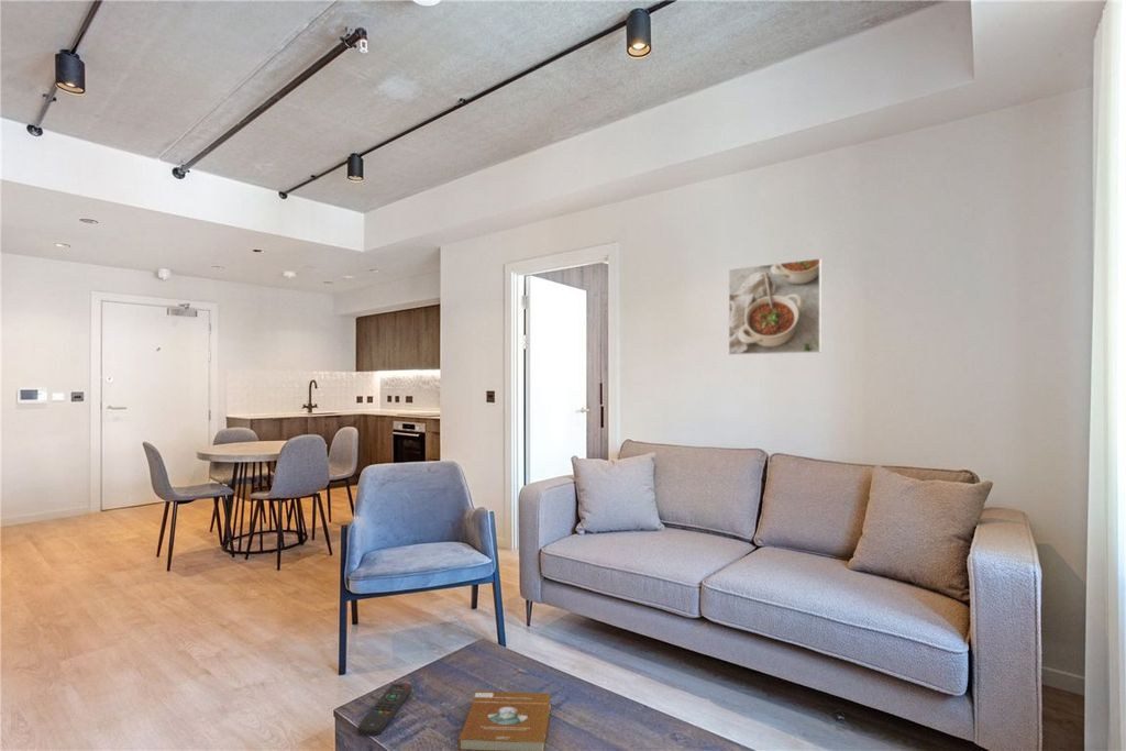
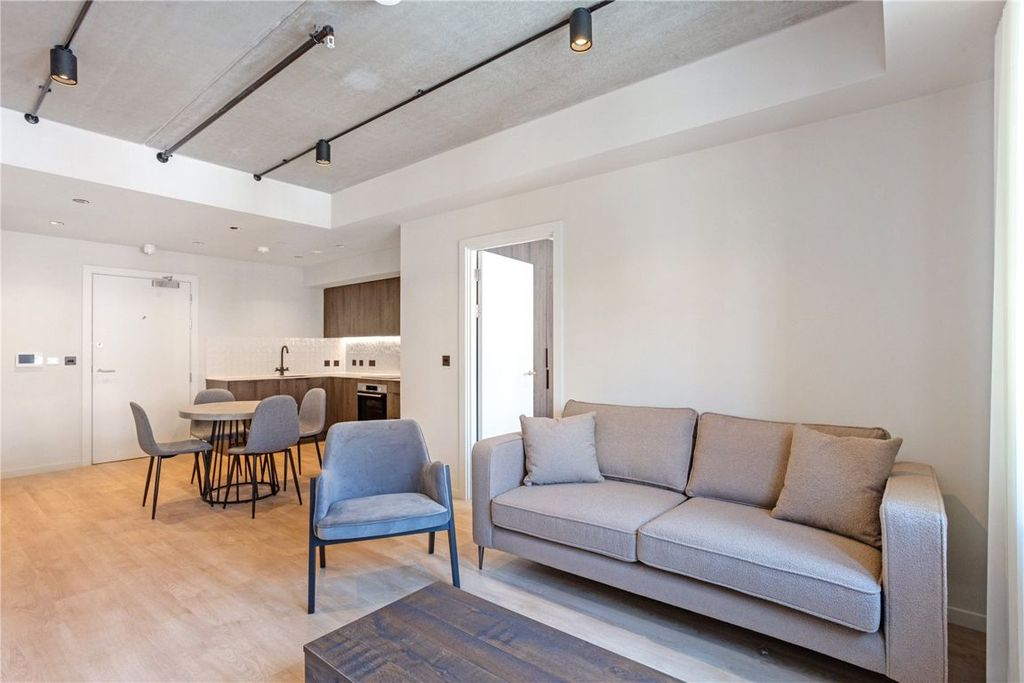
- book [457,689,552,751]
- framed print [728,257,823,356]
- remote control [356,682,413,737]
